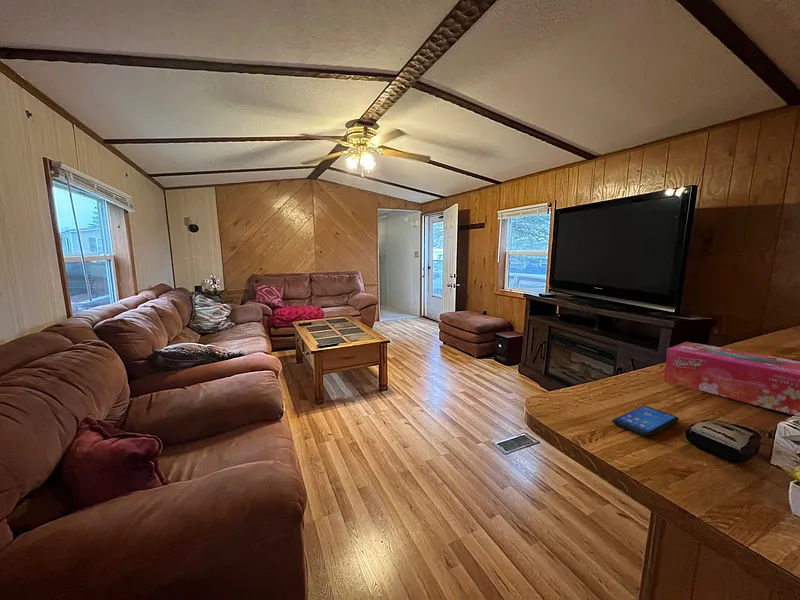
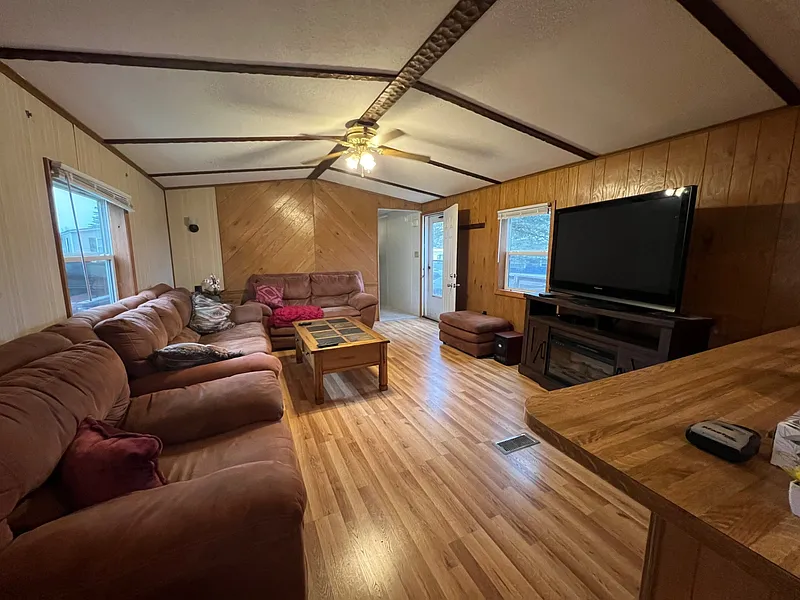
- tissue box [663,341,800,416]
- smartphone [611,405,680,438]
